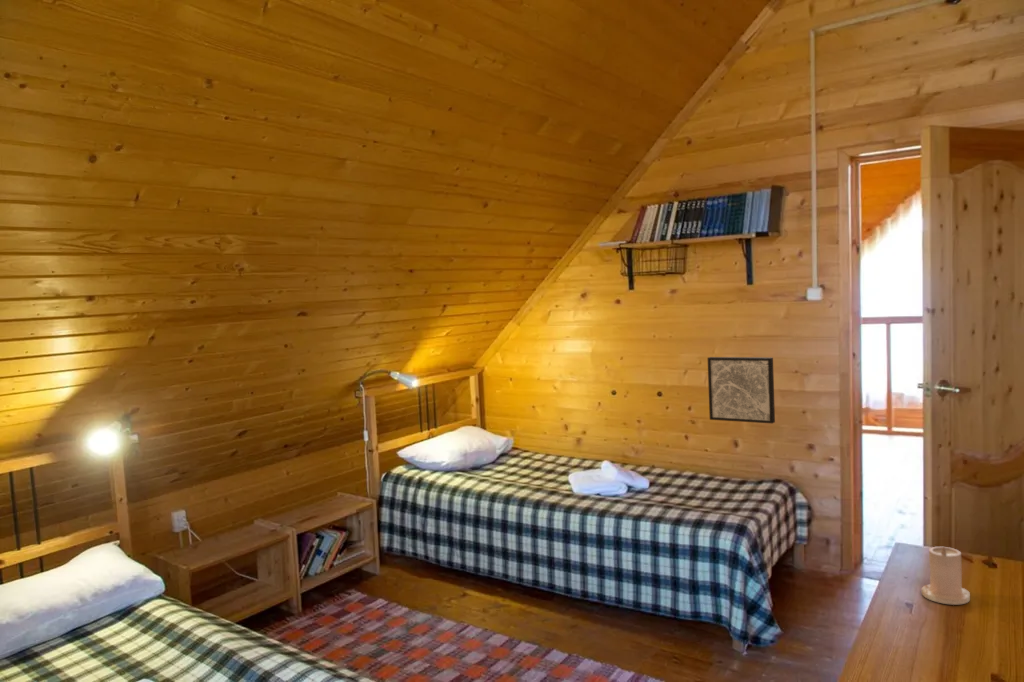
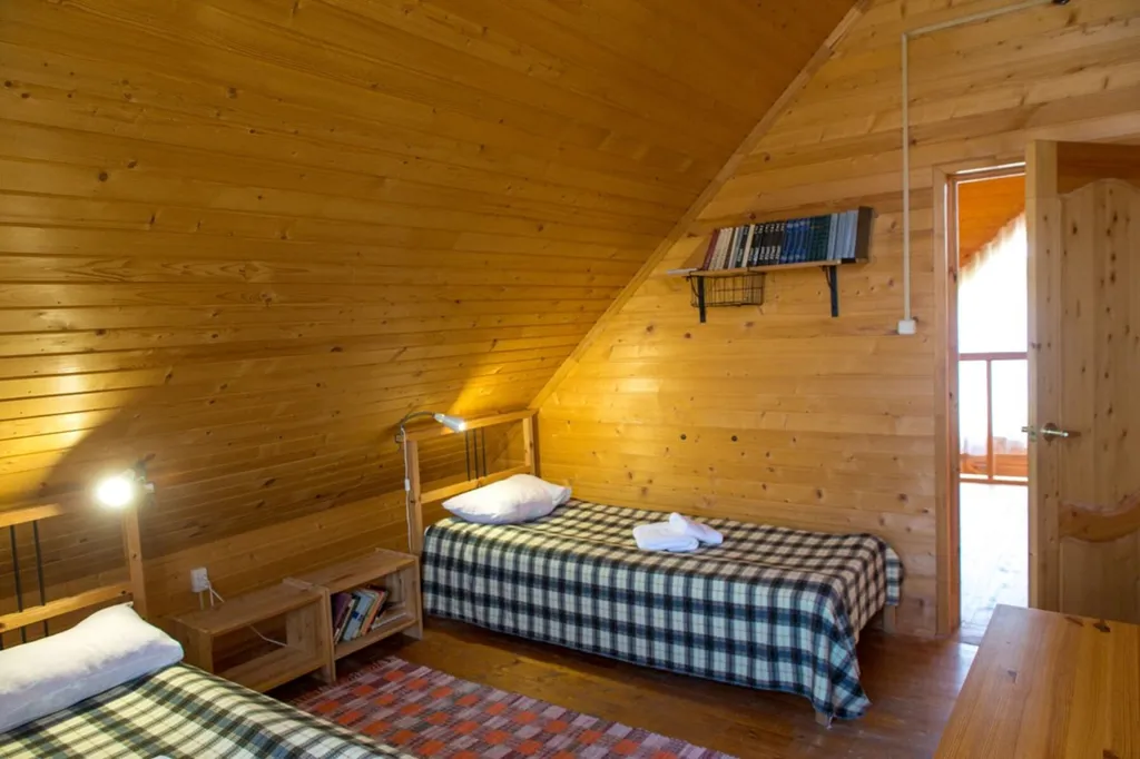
- candle [921,546,971,606]
- wall art [707,356,776,424]
